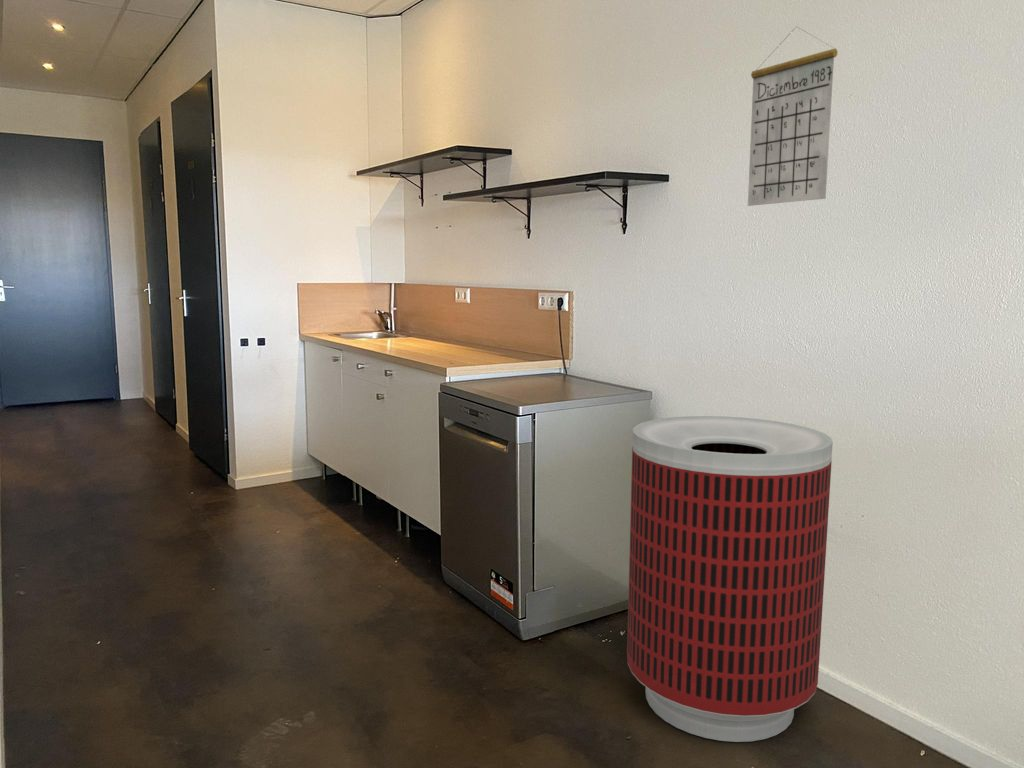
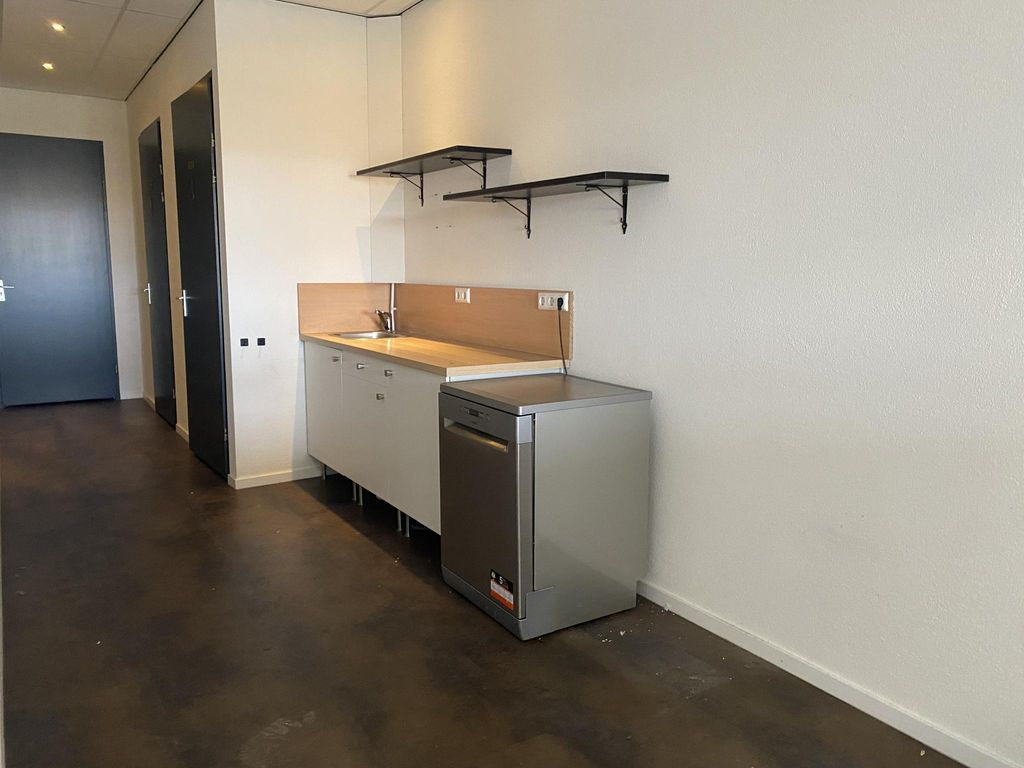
- trash can [626,415,834,743]
- calendar [747,25,838,207]
